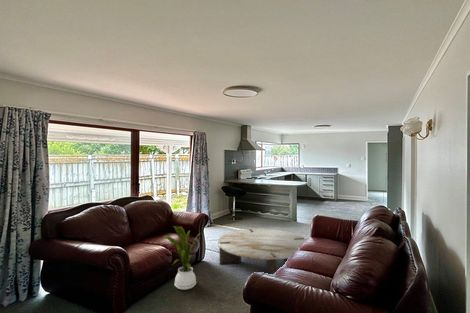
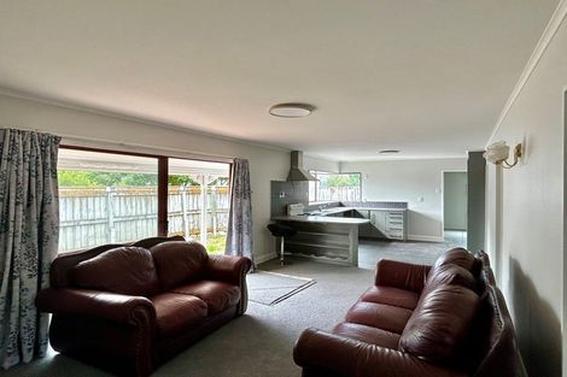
- coffee table [217,228,307,275]
- house plant [162,225,200,291]
